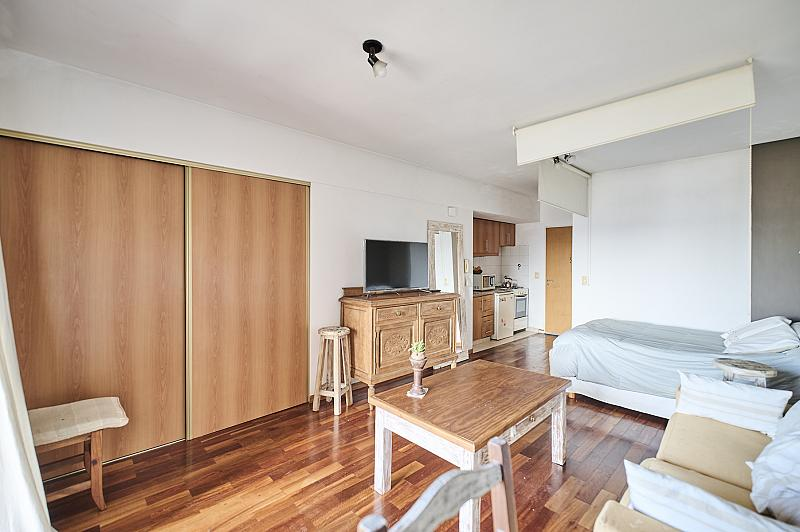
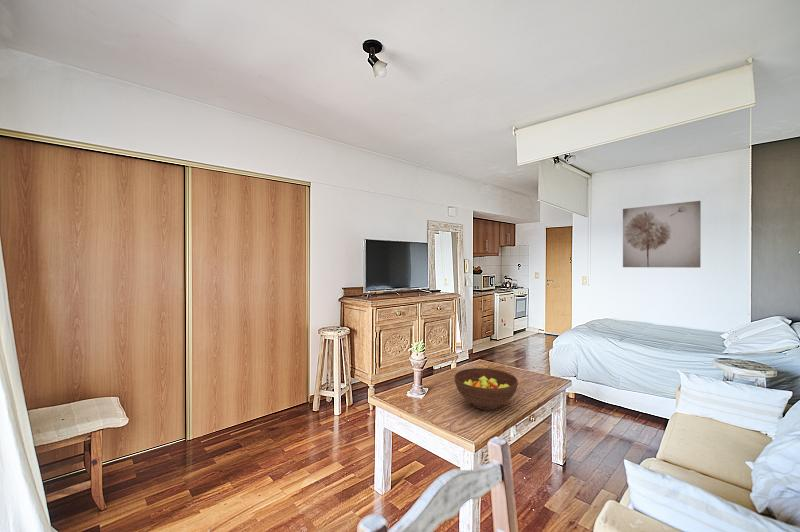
+ wall art [622,200,702,269]
+ fruit bowl [453,367,519,411]
